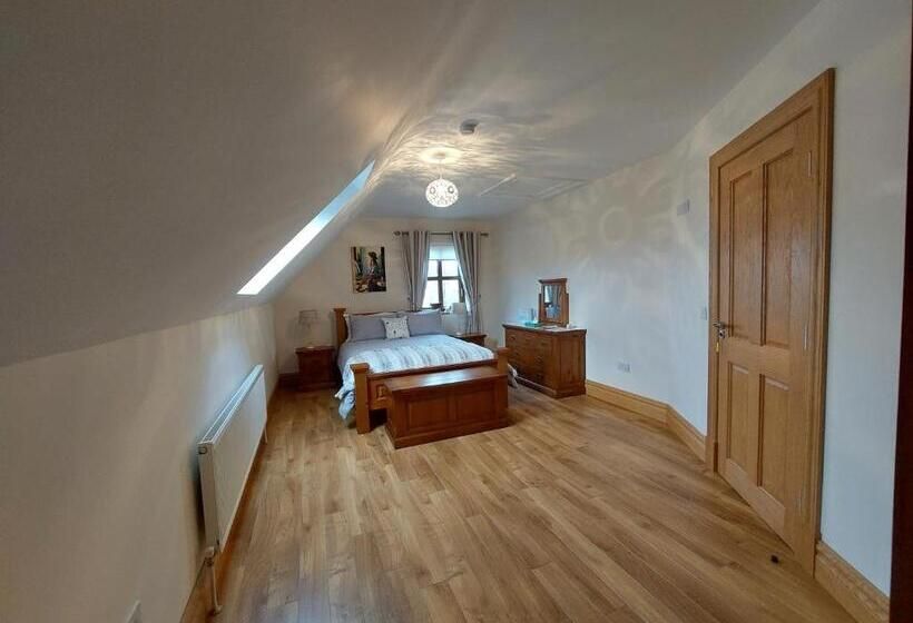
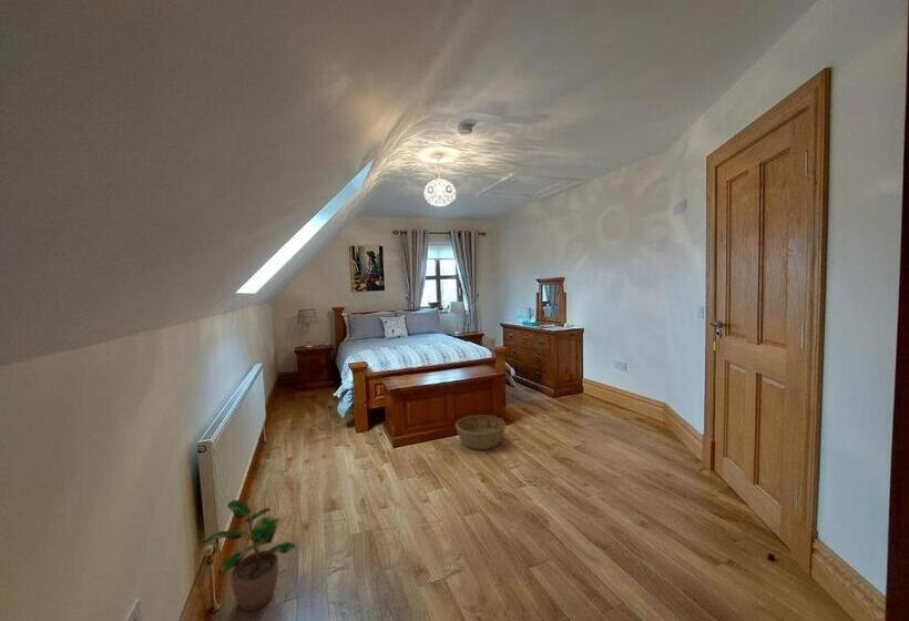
+ potted plant [201,499,297,612]
+ basket [455,414,507,451]
